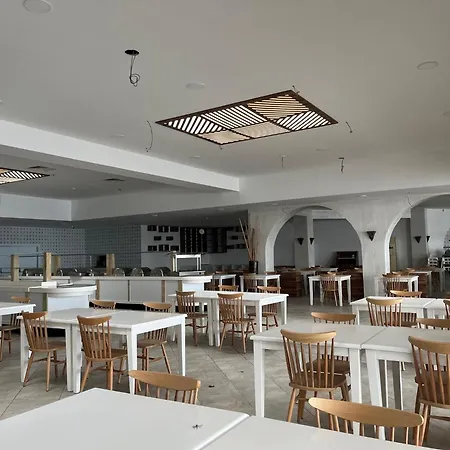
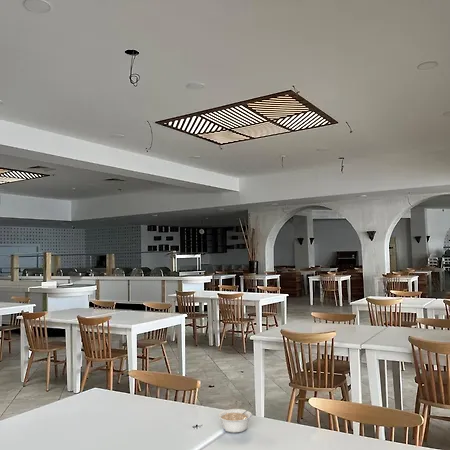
+ legume [217,405,254,434]
